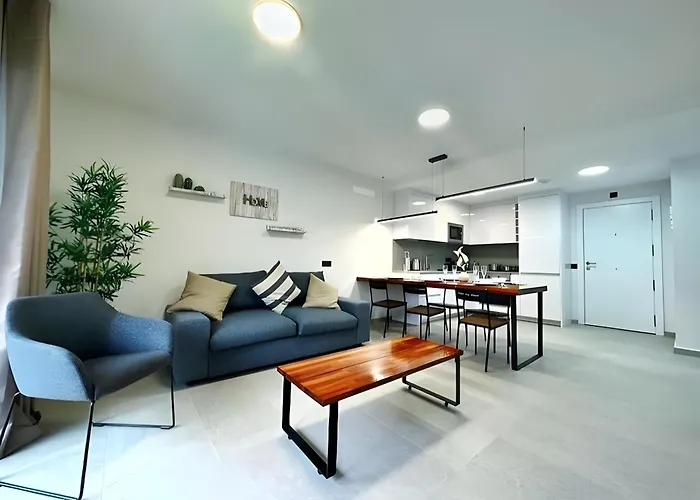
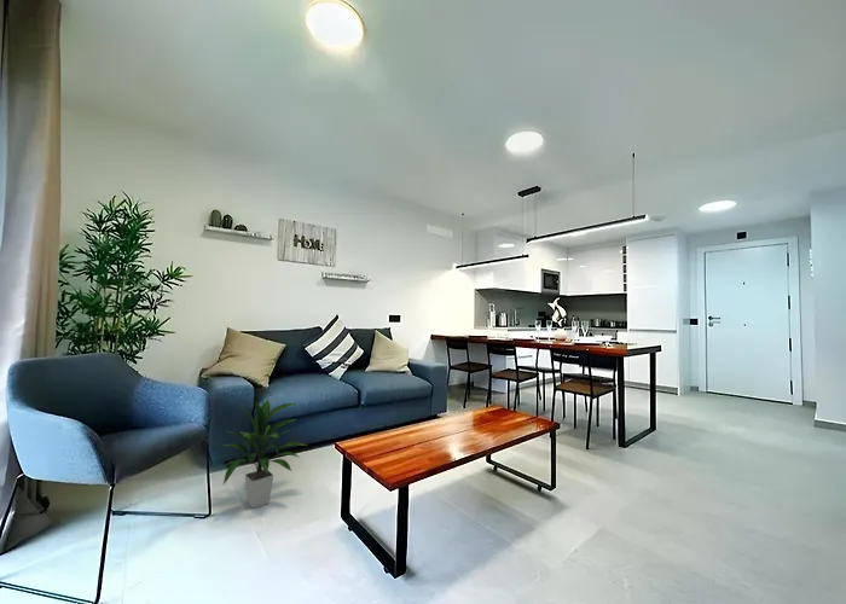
+ indoor plant [218,397,308,510]
